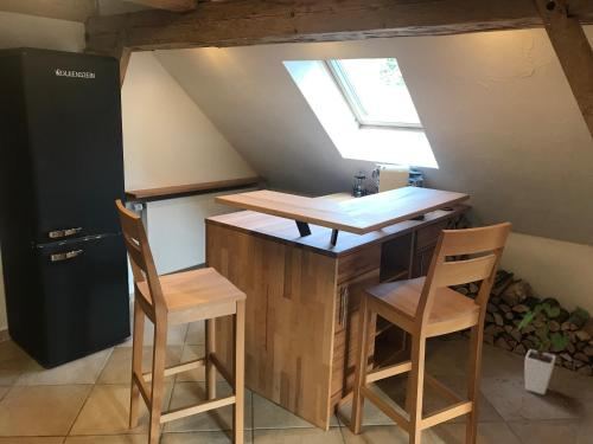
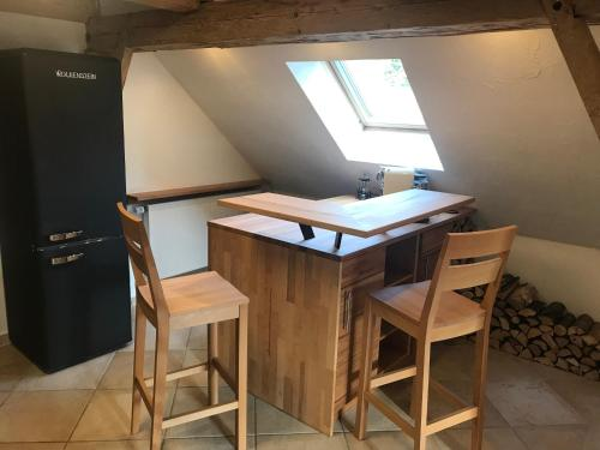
- house plant [517,302,593,395]
